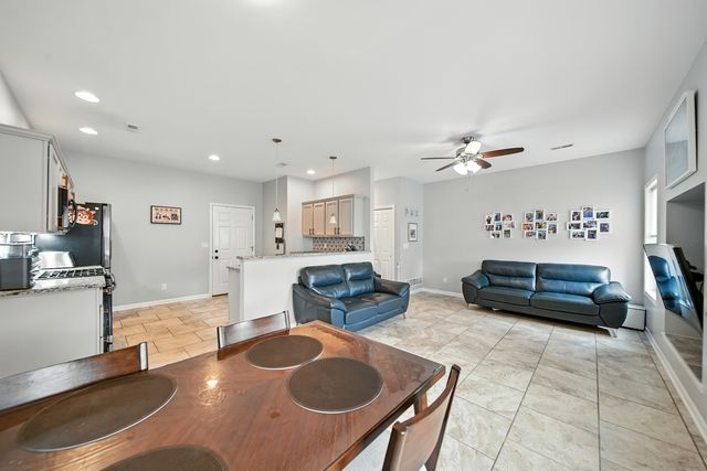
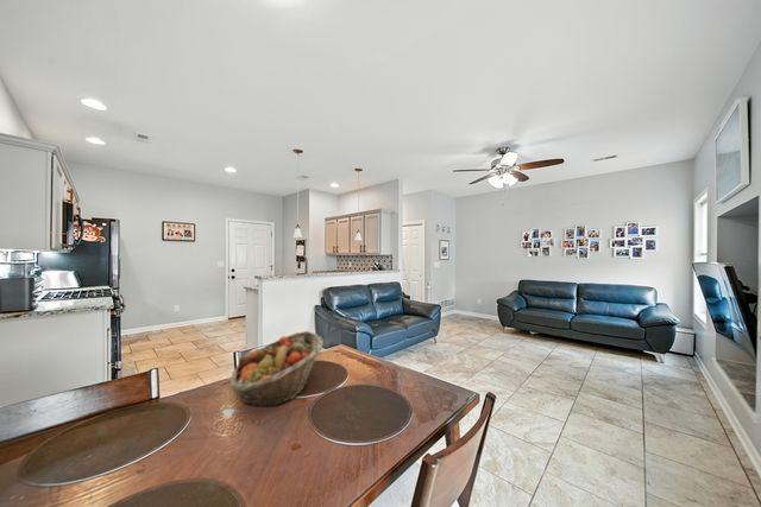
+ fruit basket [228,330,325,408]
